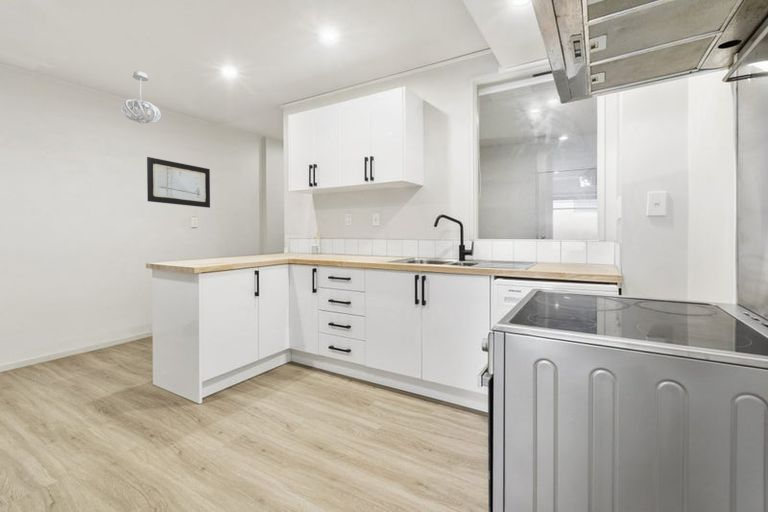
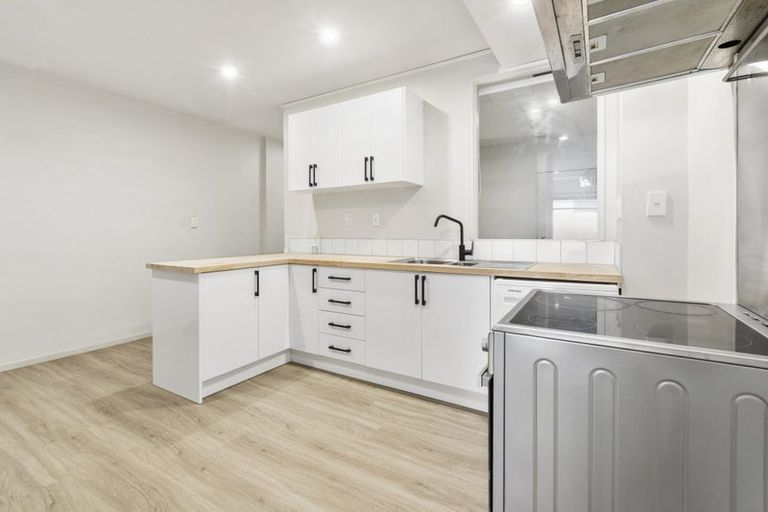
- wall art [146,156,211,209]
- pendant light [119,70,162,125]
